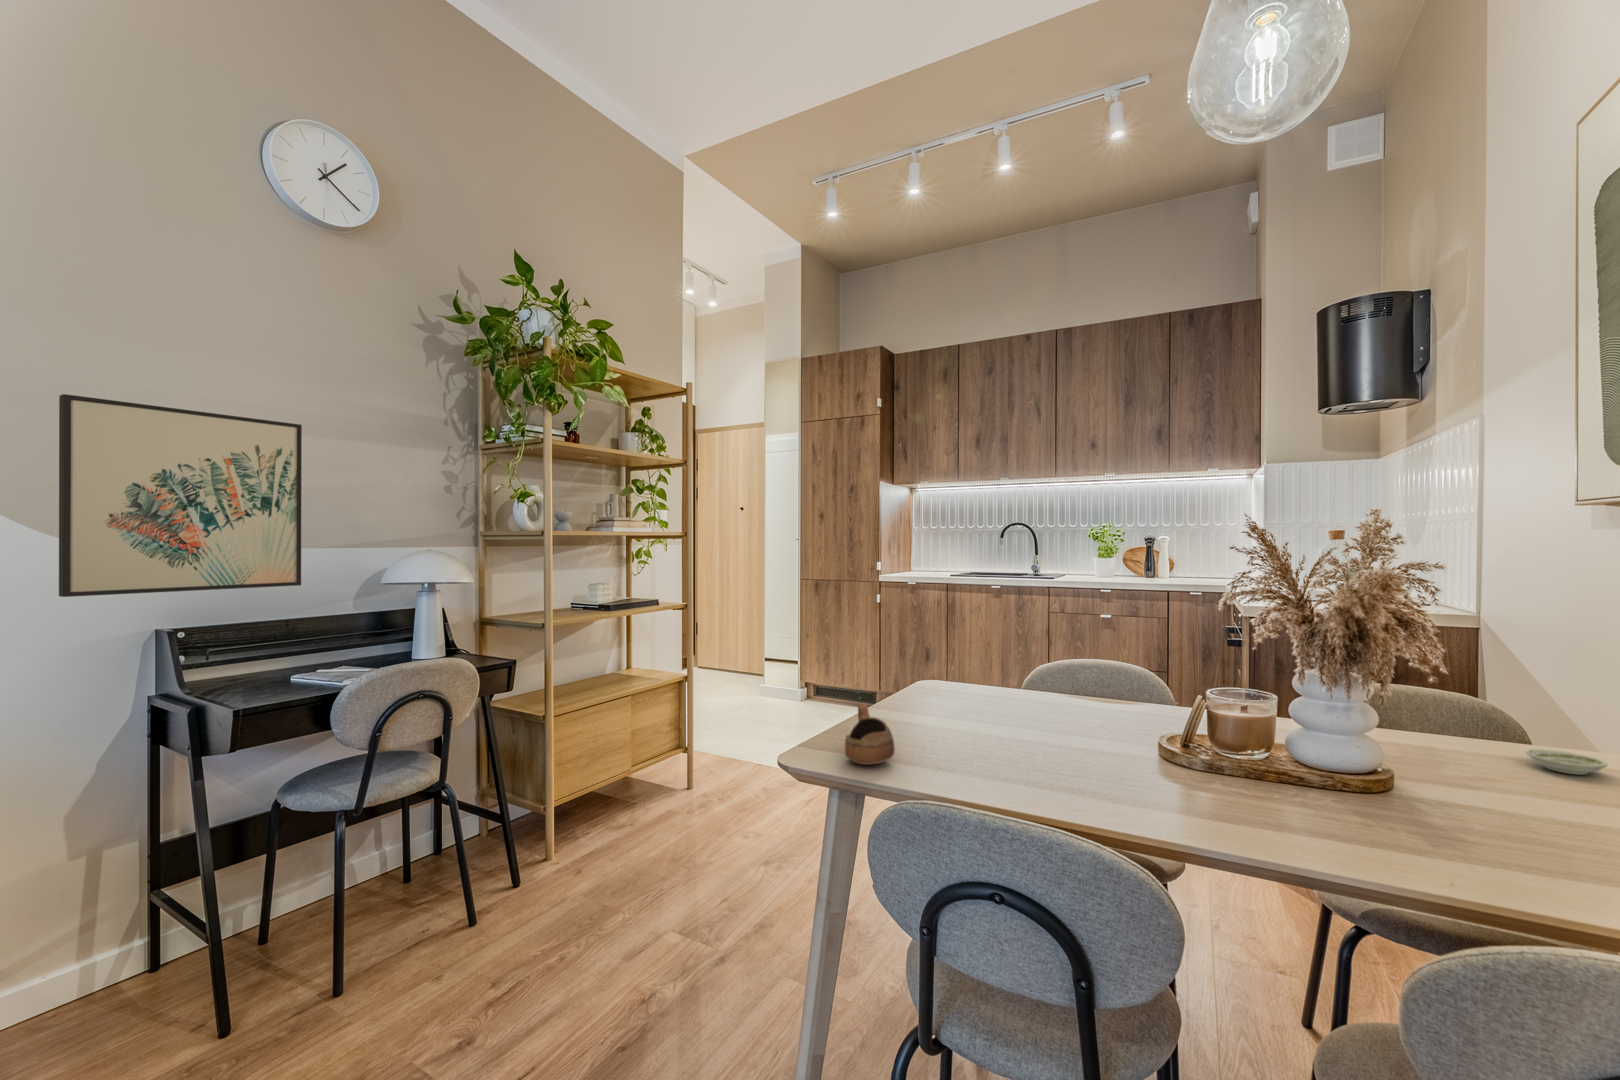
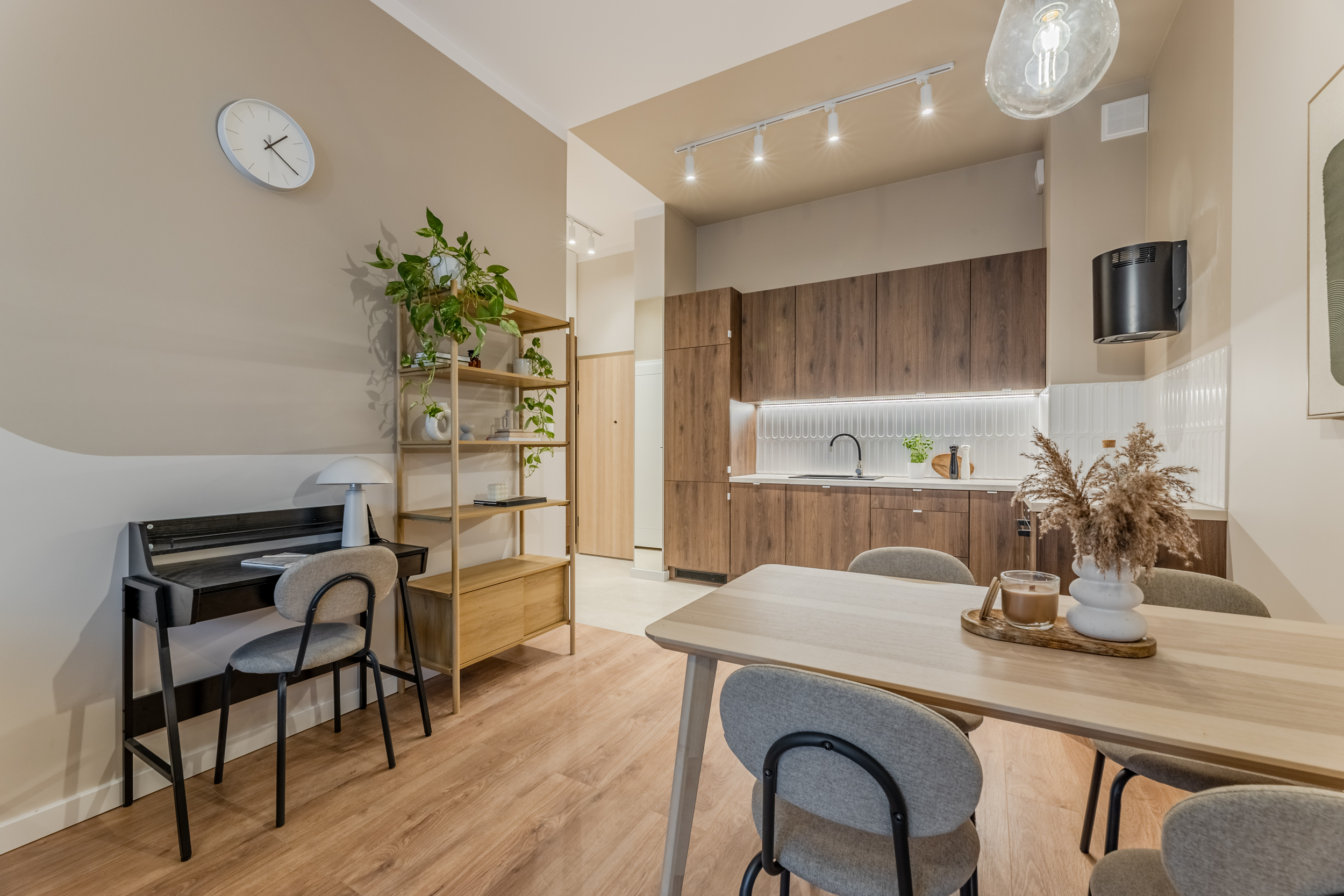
- cup [844,704,896,765]
- saucer [1525,749,1608,775]
- wall art [58,393,303,598]
